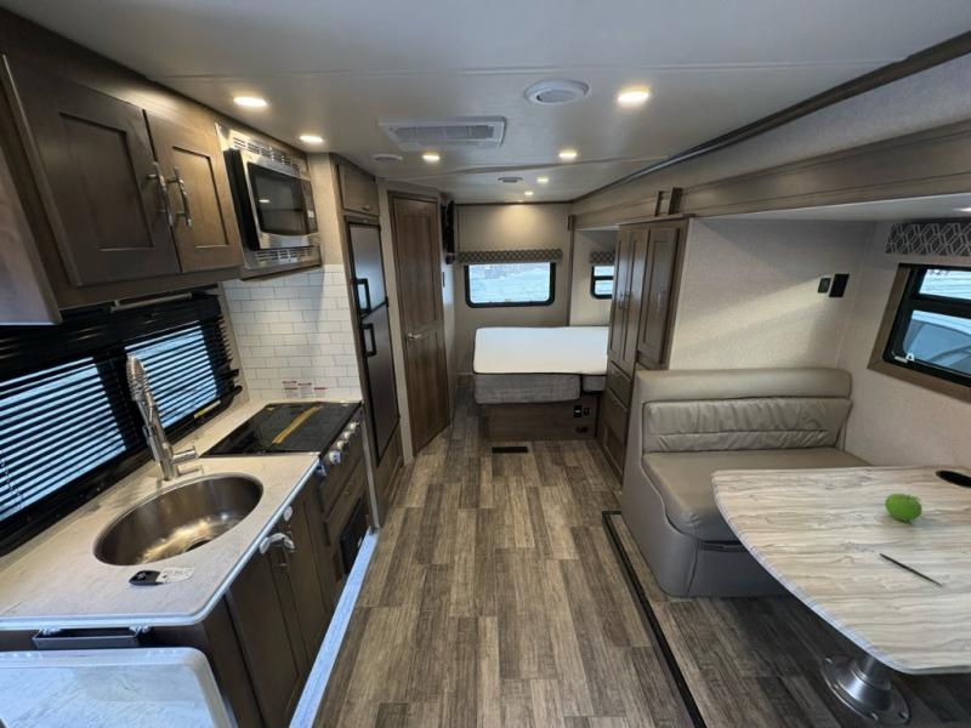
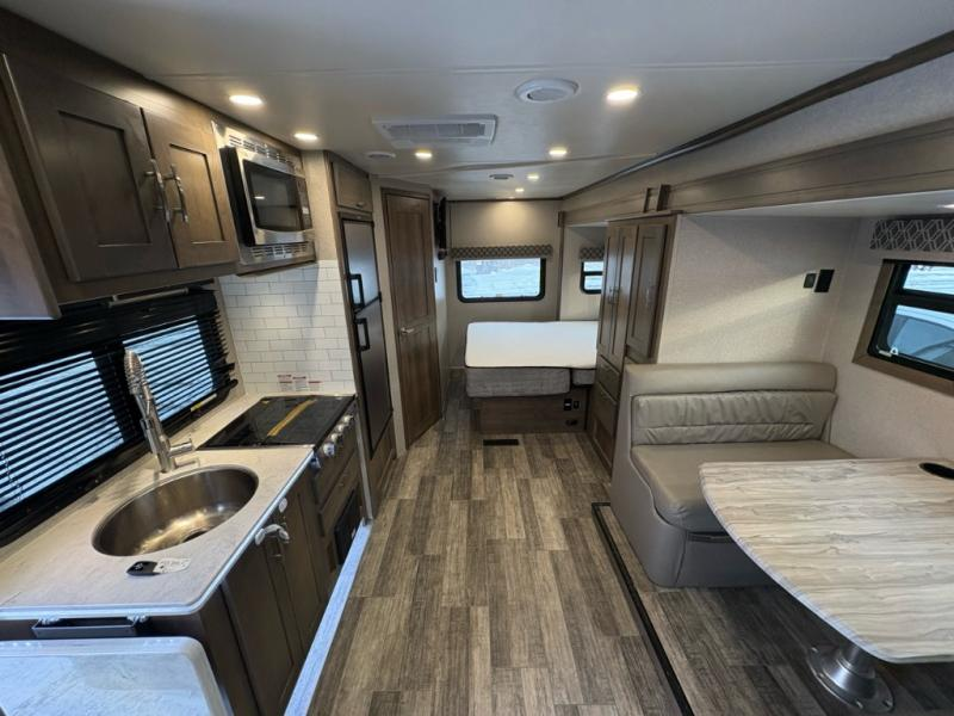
- pen [879,552,944,587]
- fruit [884,493,924,523]
